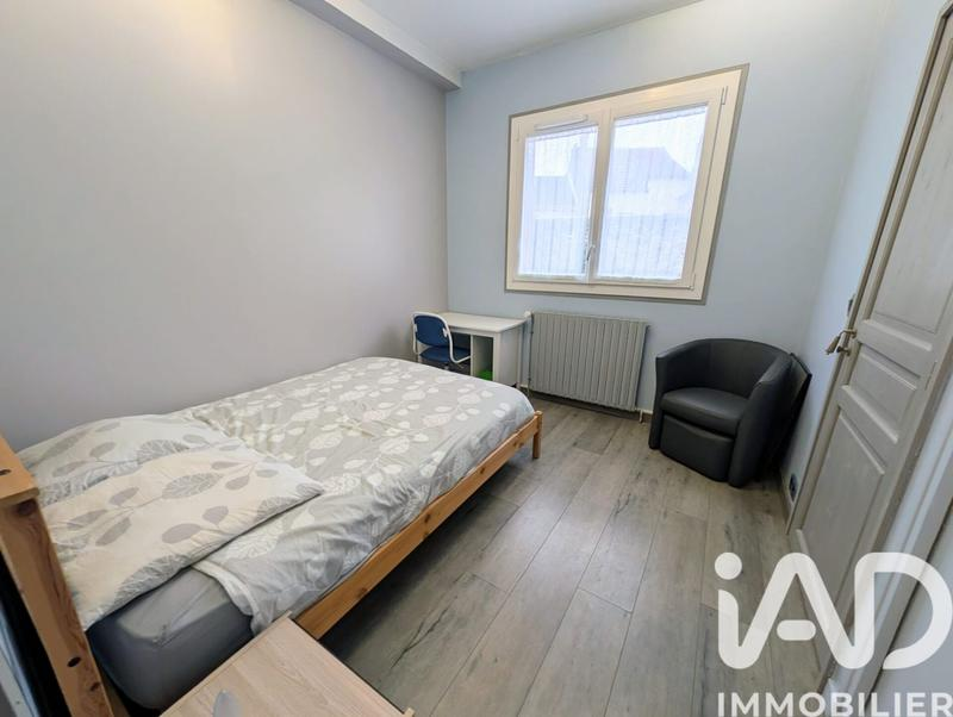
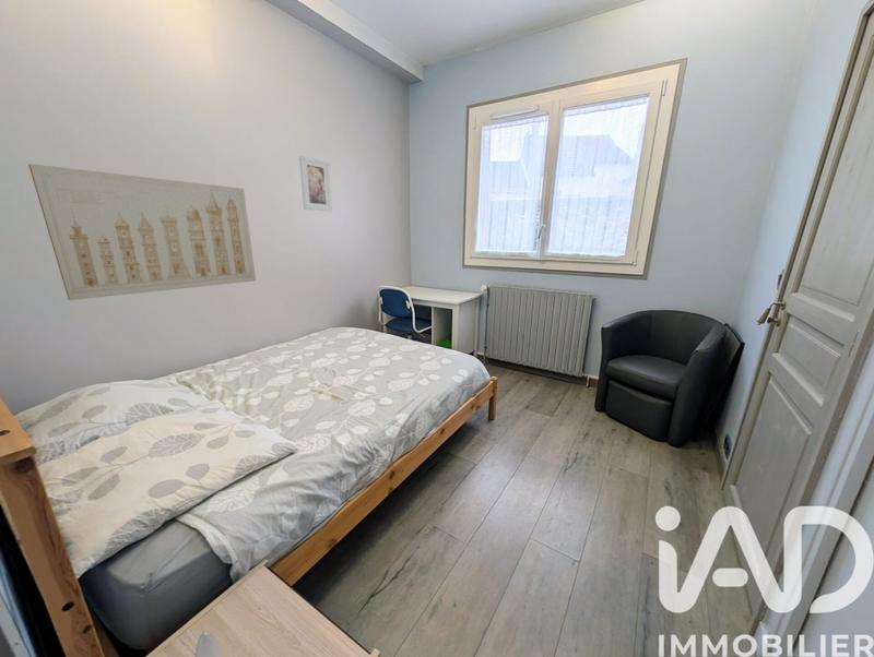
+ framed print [298,155,333,213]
+ wall art [27,163,257,301]
